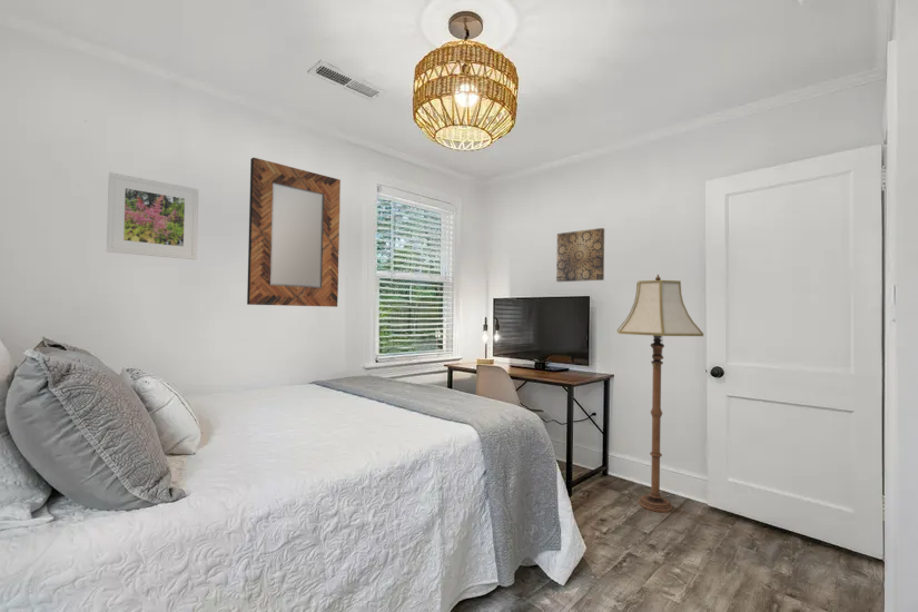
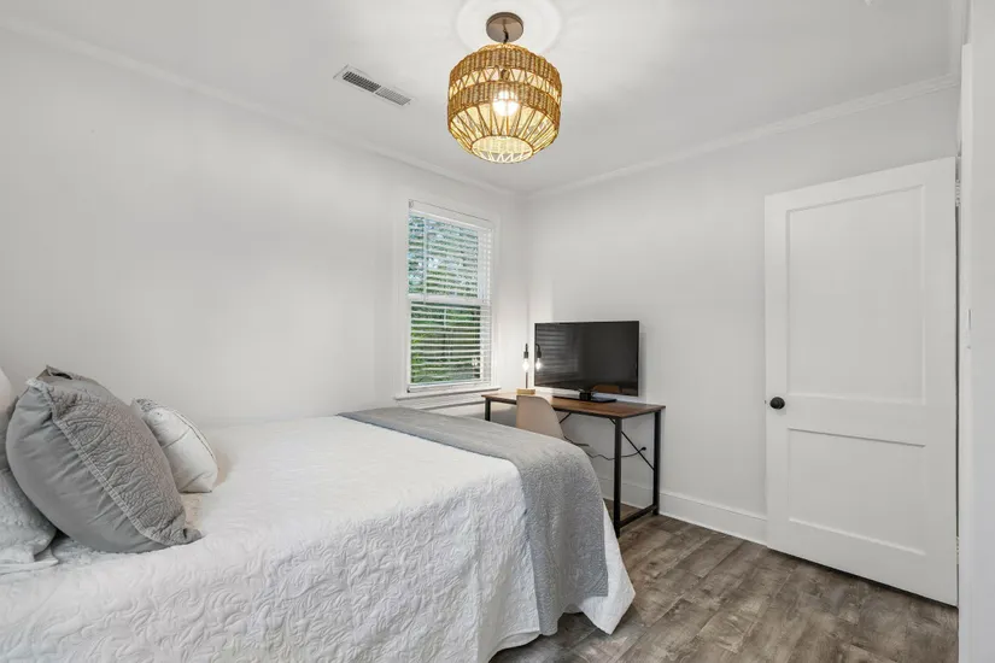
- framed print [106,171,199,260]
- floor lamp [616,273,704,513]
- wall art [555,227,605,283]
- home mirror [246,157,342,308]
